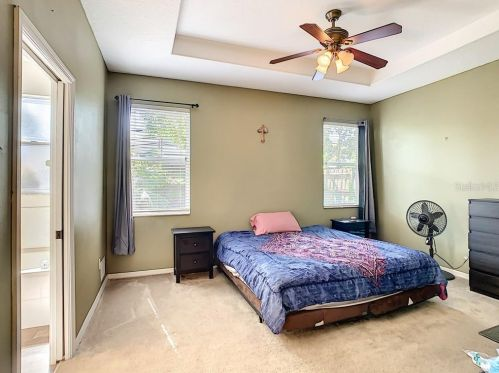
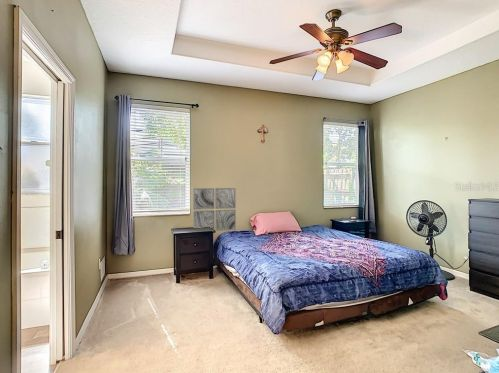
+ wall art [192,187,237,232]
